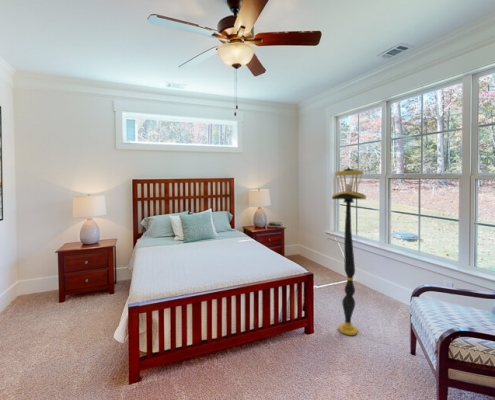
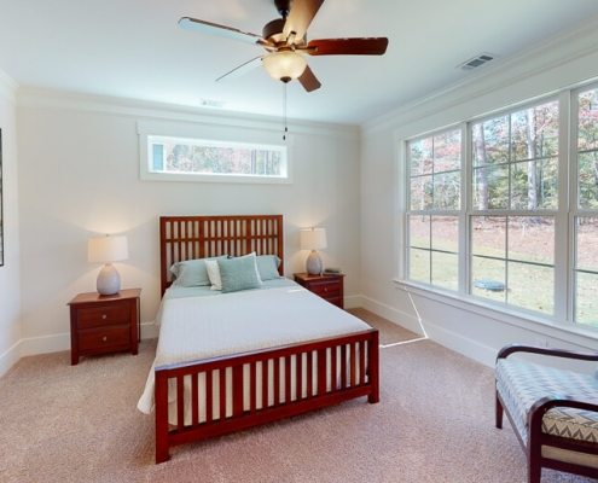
- floor lamp [331,166,367,336]
